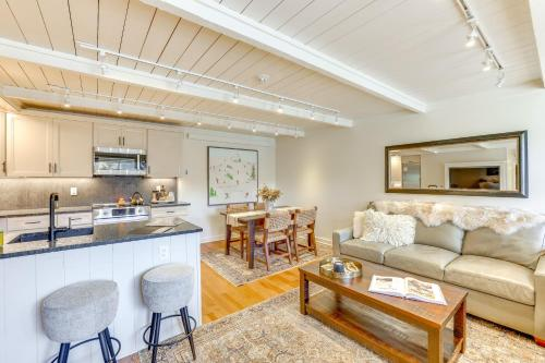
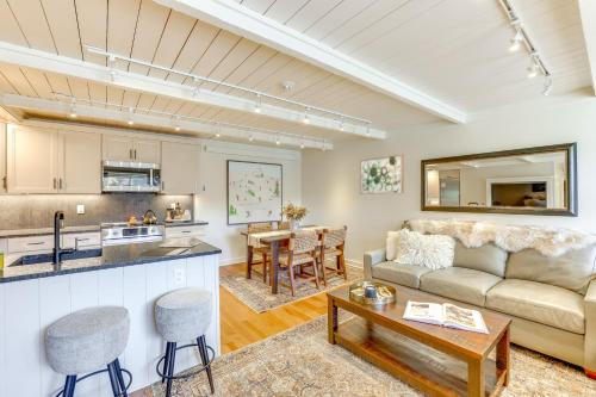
+ wall art [359,153,405,196]
